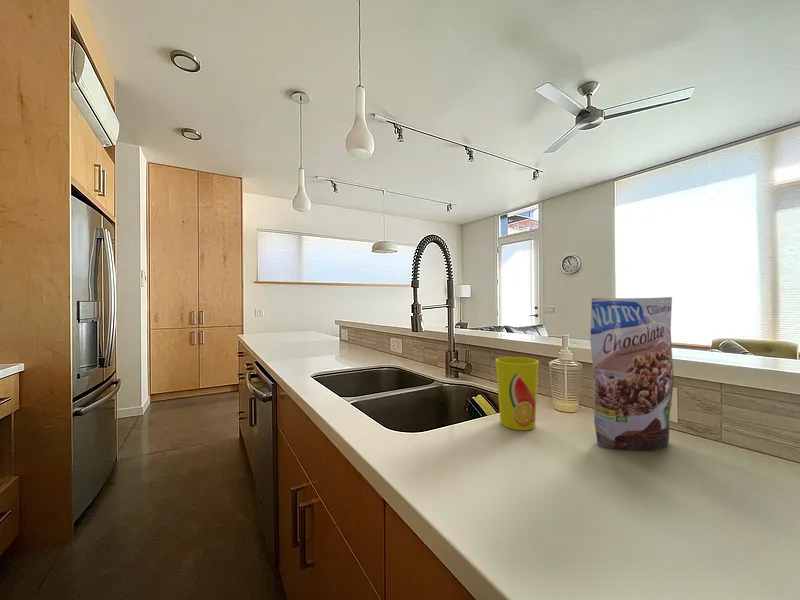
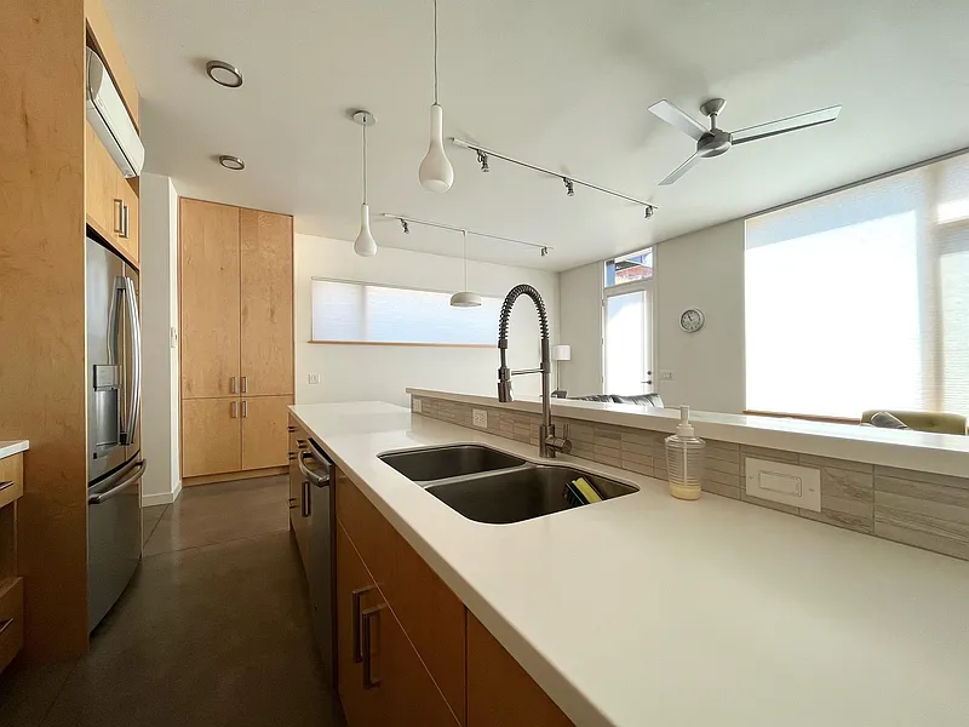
- granola pouch [589,296,675,452]
- cup [494,356,540,431]
